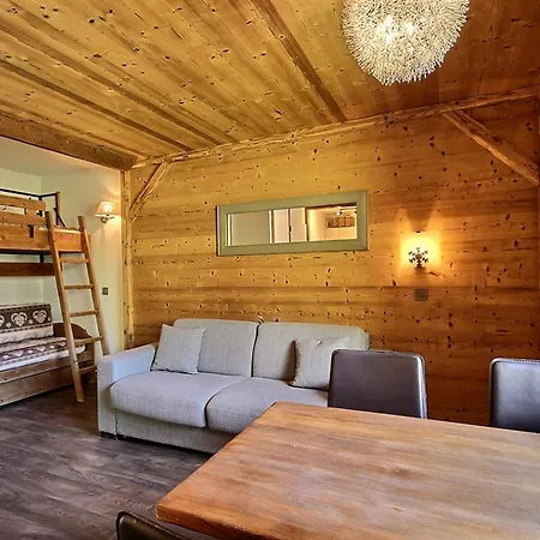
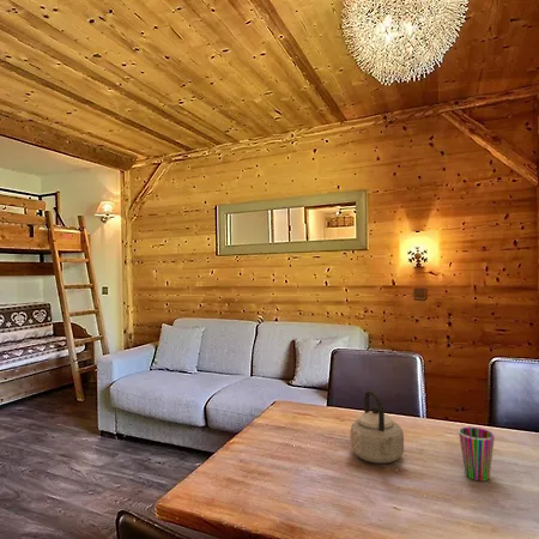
+ teapot [349,389,405,465]
+ cup [458,425,496,483]
